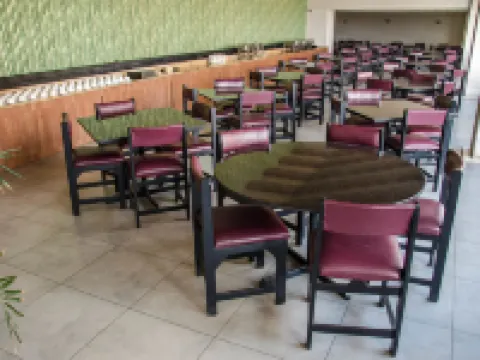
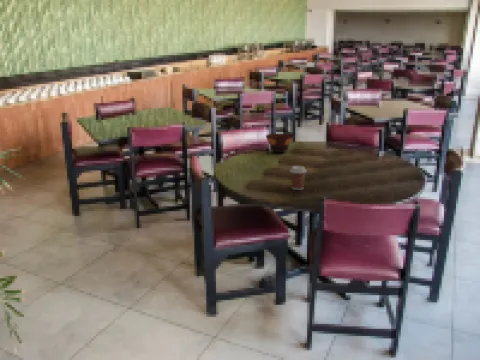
+ bowl [265,133,295,153]
+ coffee cup [289,165,307,191]
